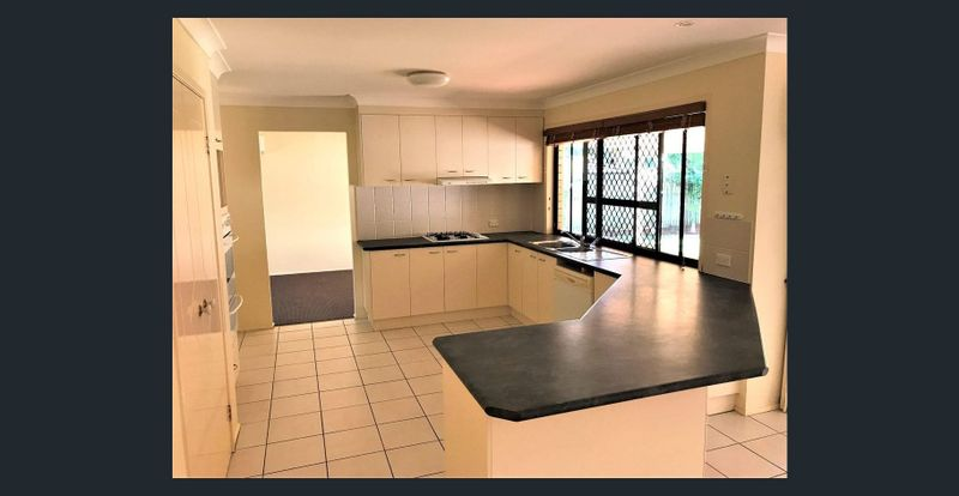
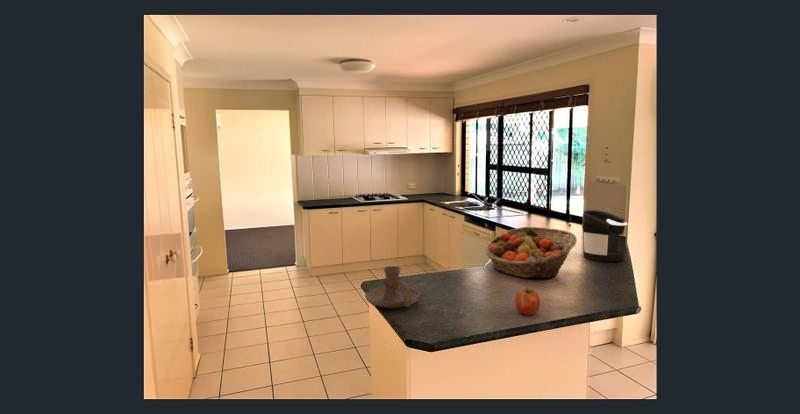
+ coffee maker [582,209,629,262]
+ fruit [514,287,541,316]
+ candle holder [364,265,421,309]
+ fruit basket [483,226,578,279]
